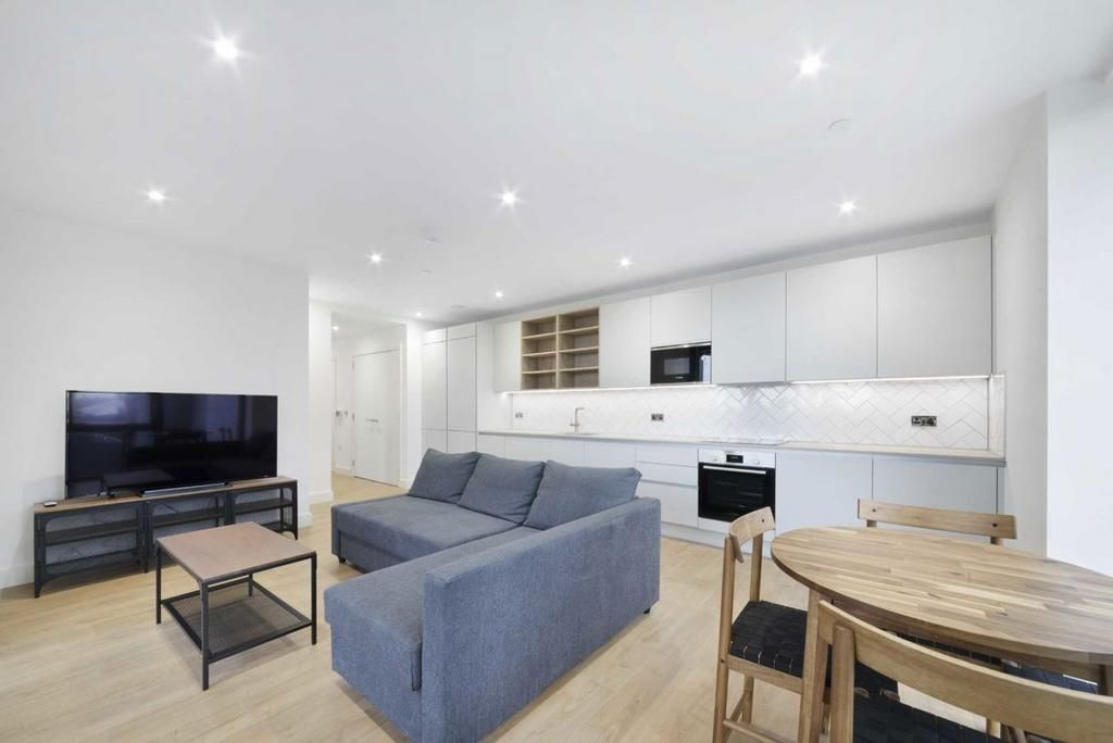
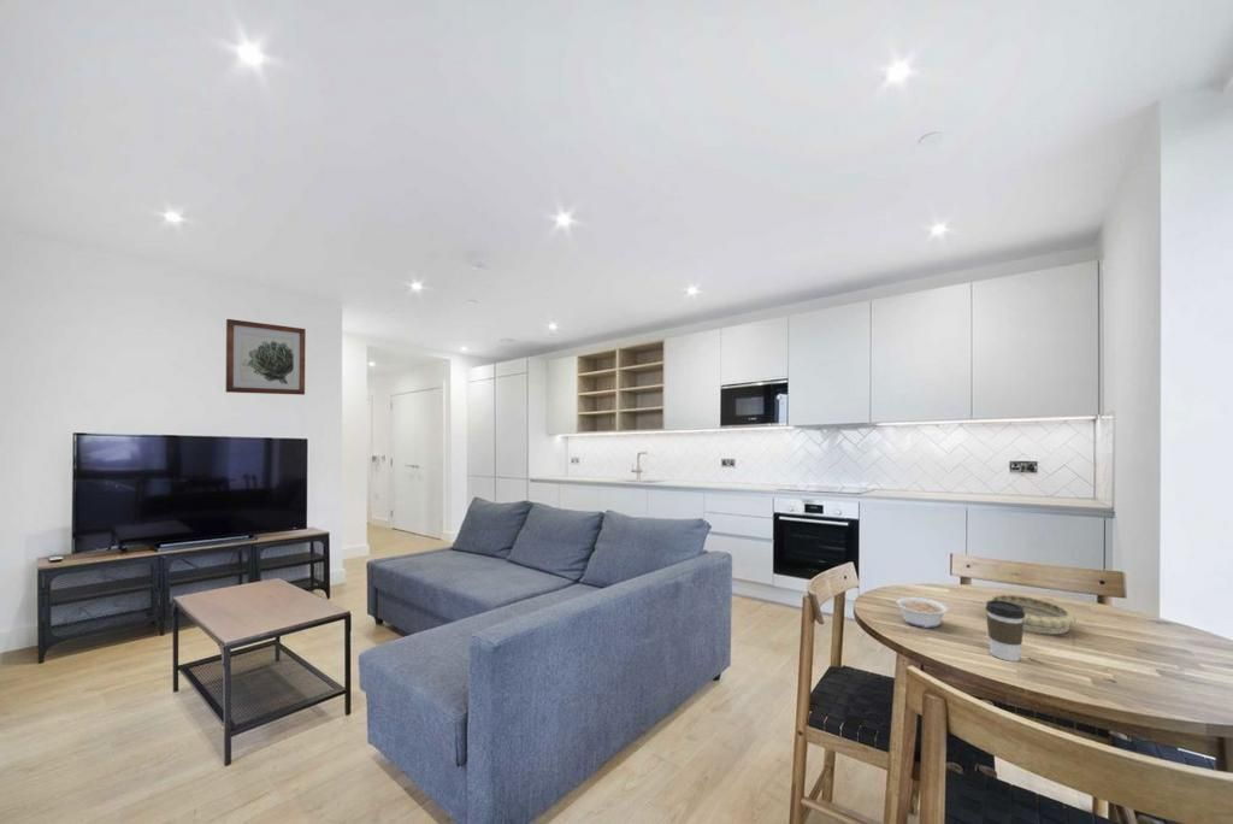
+ legume [886,595,949,629]
+ wall art [225,318,307,396]
+ decorative bowl [984,593,1078,635]
+ coffee cup [985,600,1025,663]
